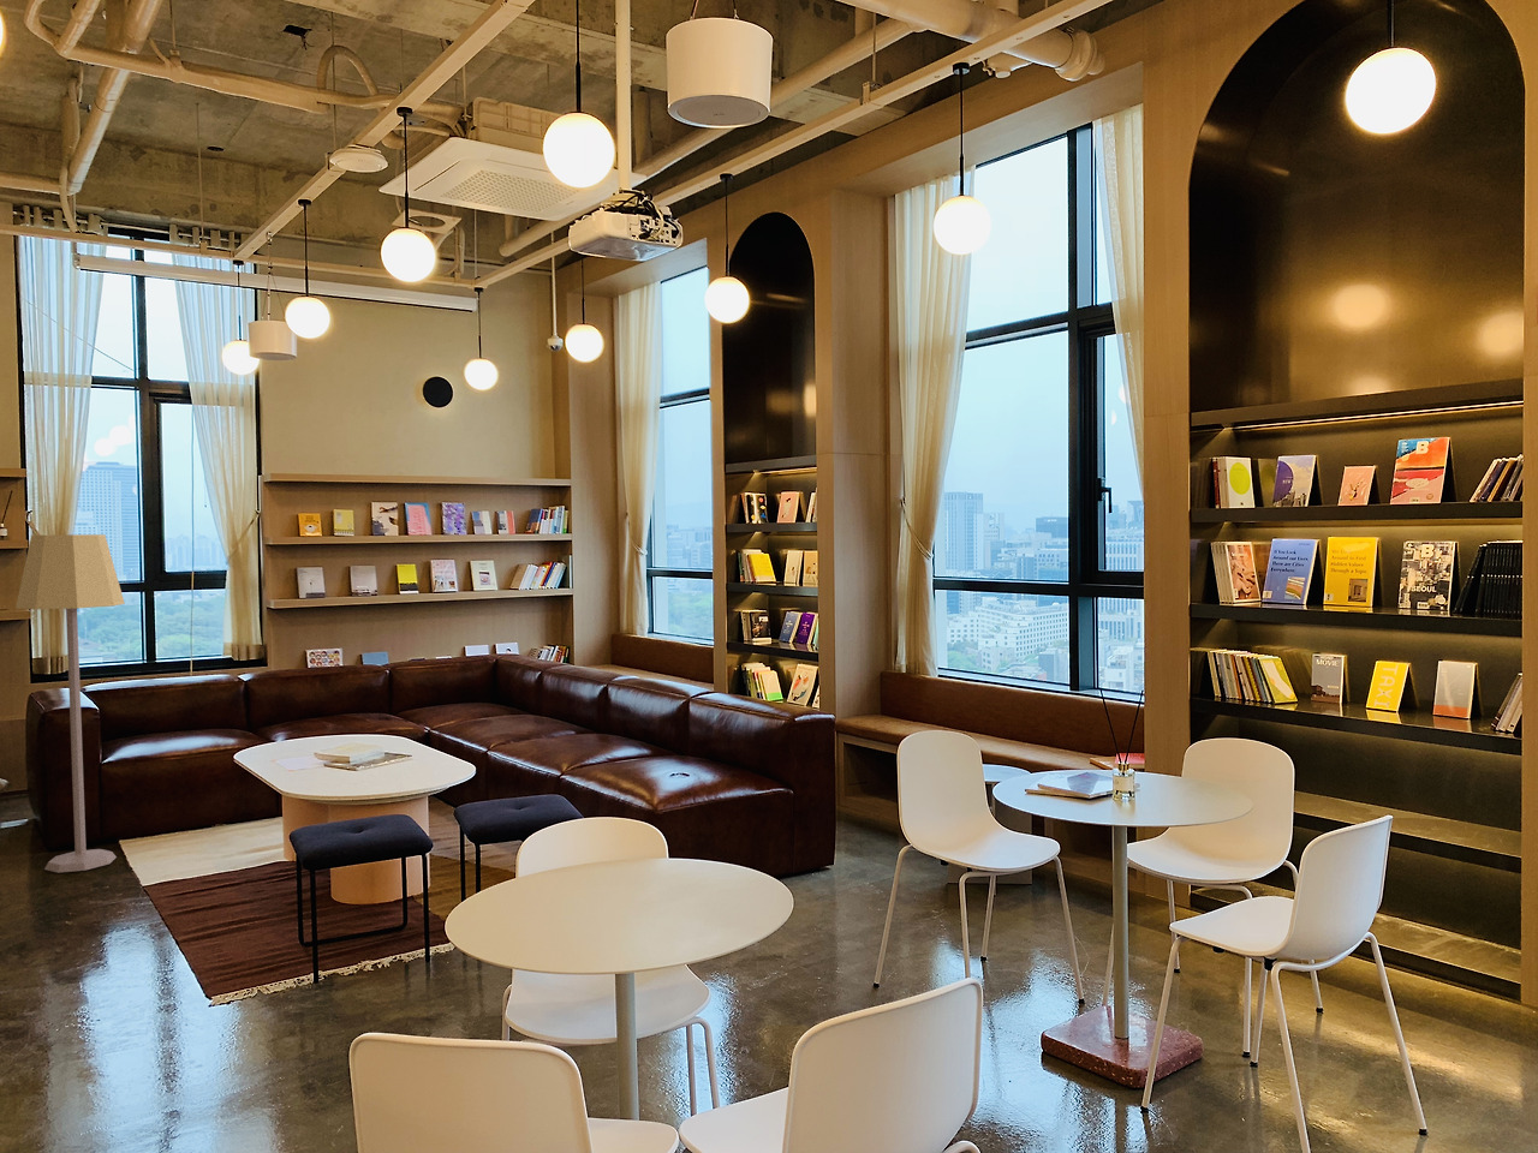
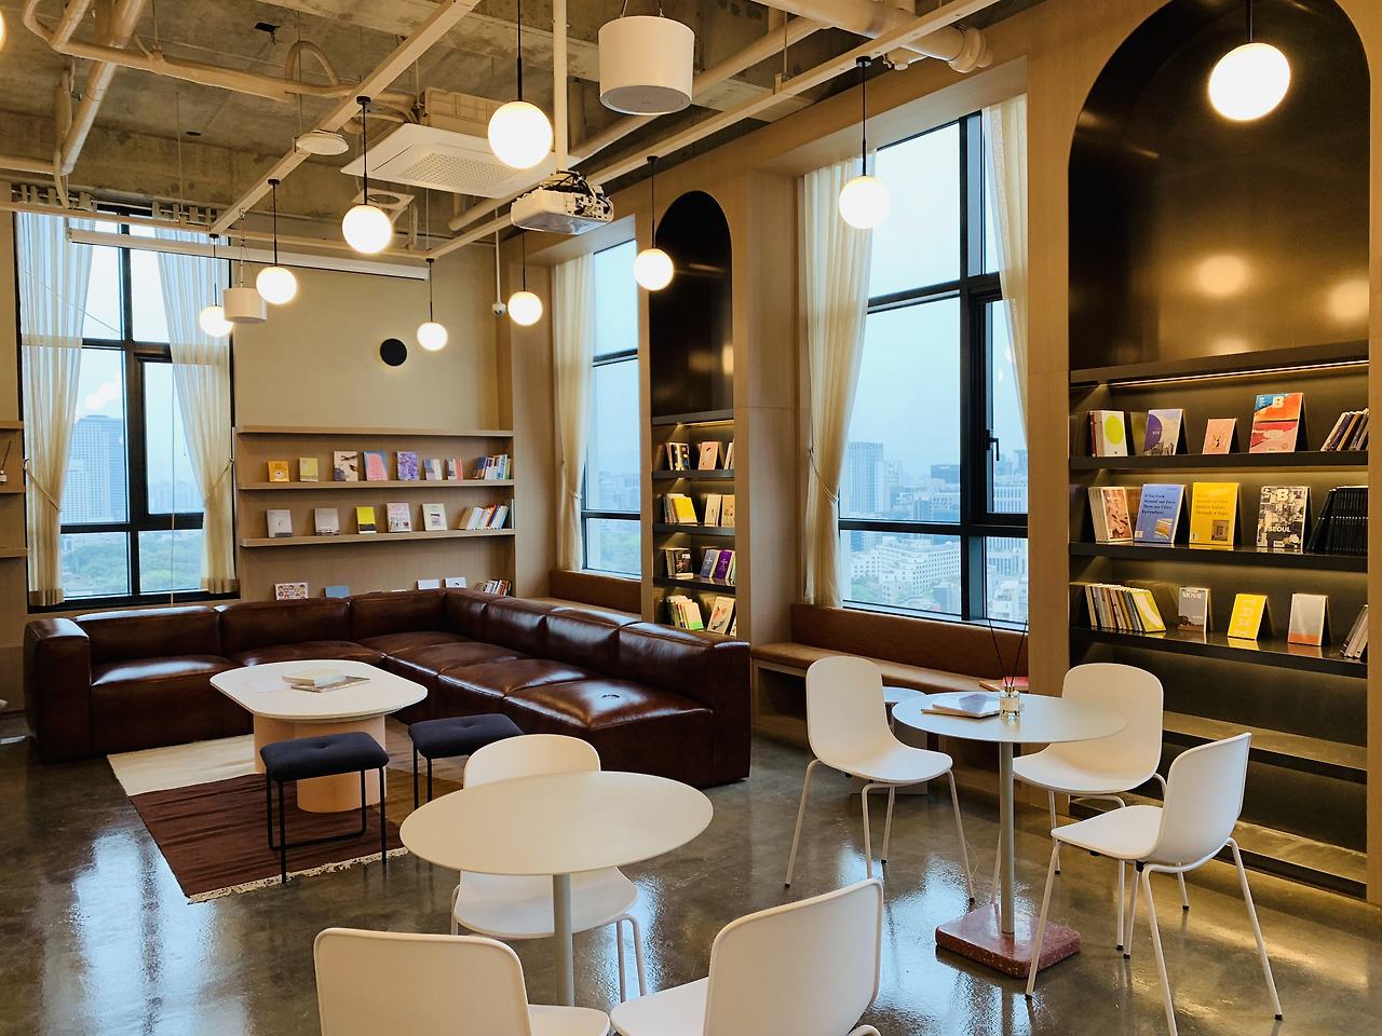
- lamp [15,533,125,873]
